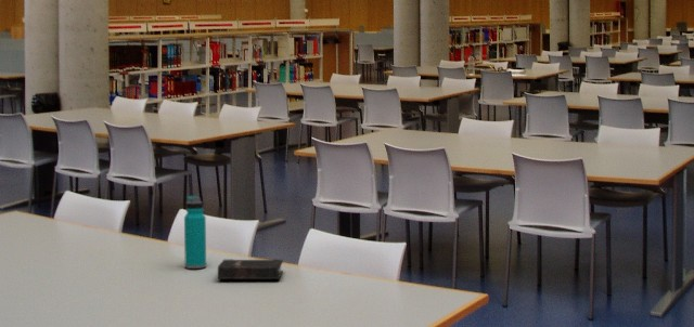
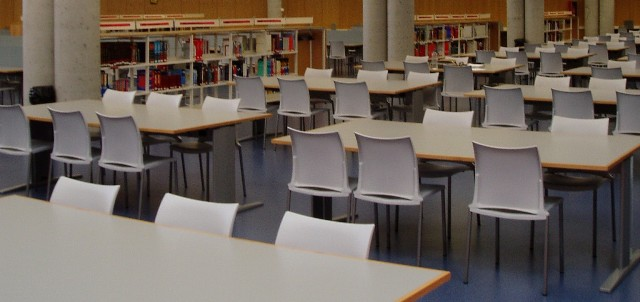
- water bottle [183,195,207,270]
- hardback book [217,258,284,280]
